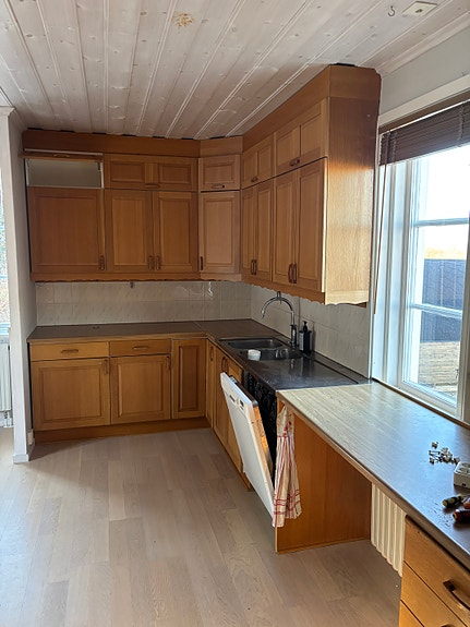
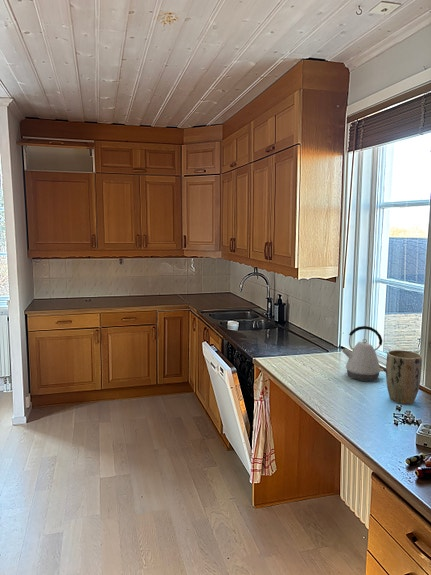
+ plant pot [385,349,423,405]
+ kettle [341,325,385,382]
